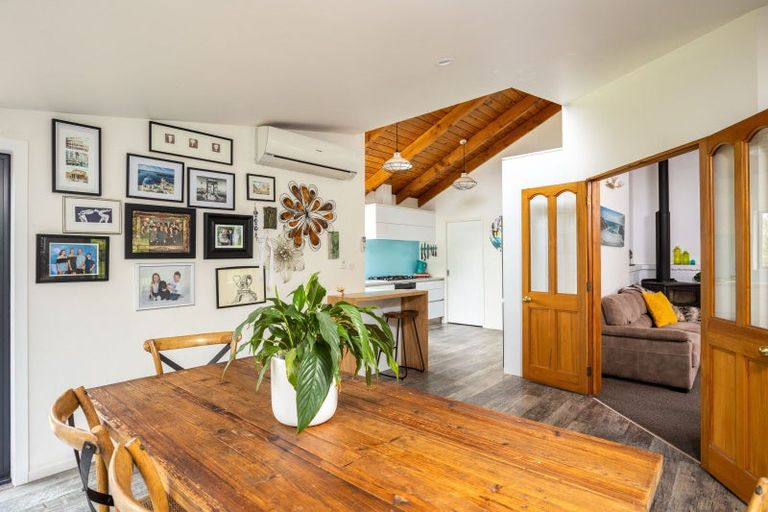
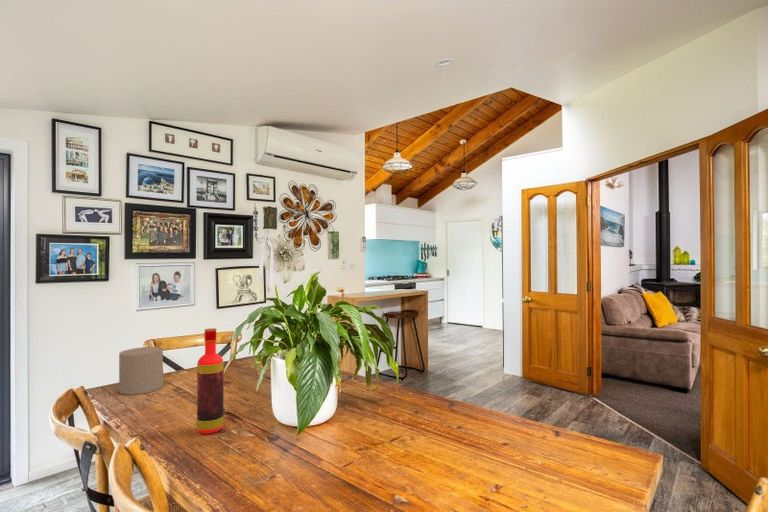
+ bottle [196,327,225,435]
+ candle [118,346,164,396]
